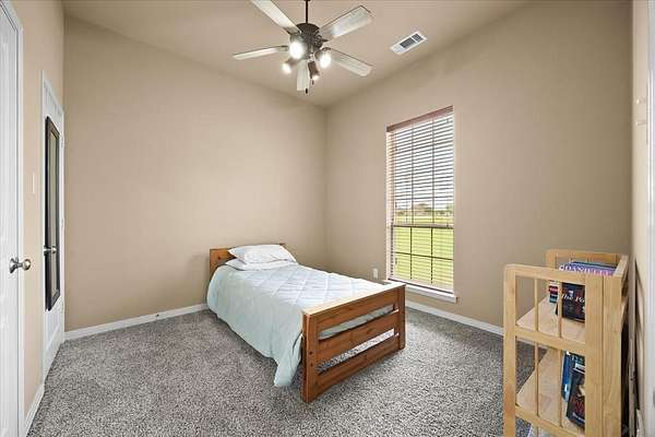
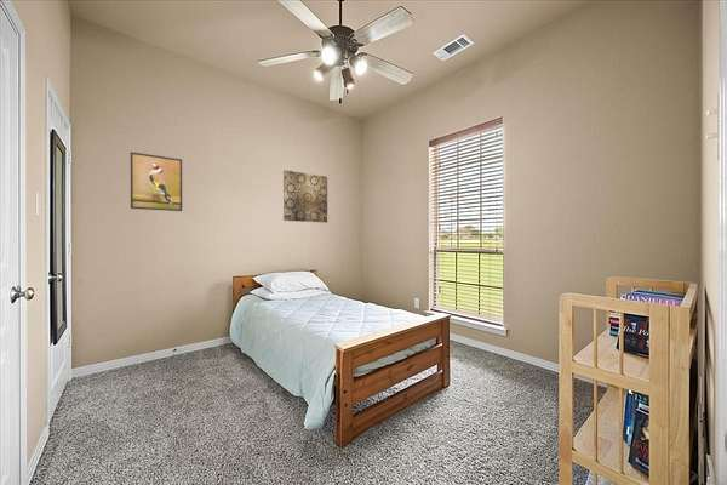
+ wall art [282,169,328,223]
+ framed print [130,150,183,212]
